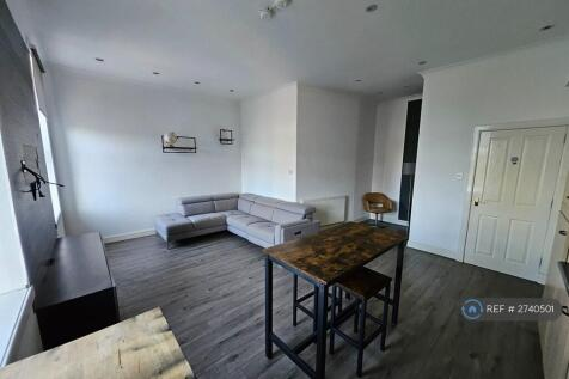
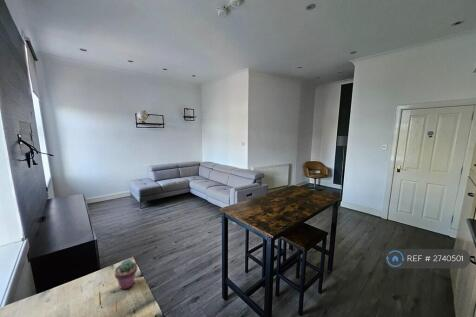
+ potted succulent [114,258,138,290]
